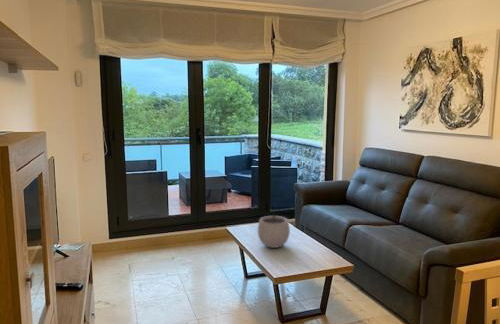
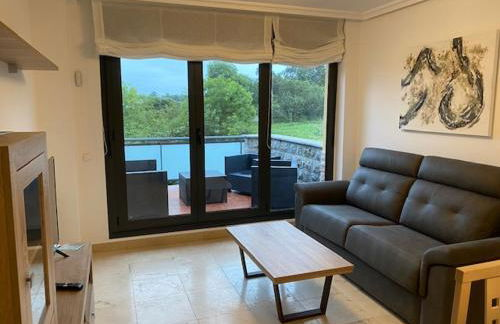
- plant pot [257,206,291,249]
